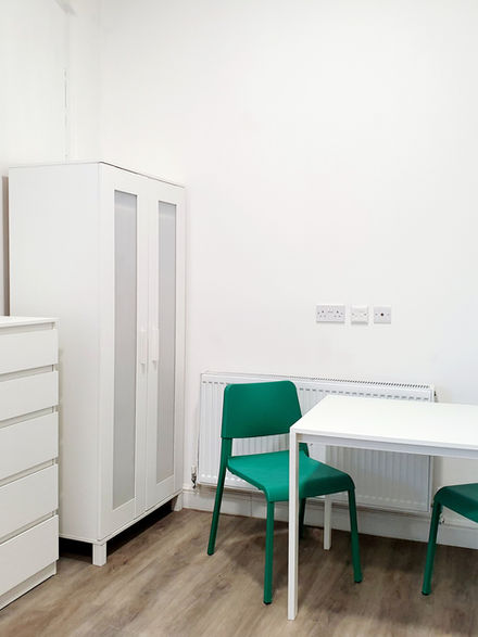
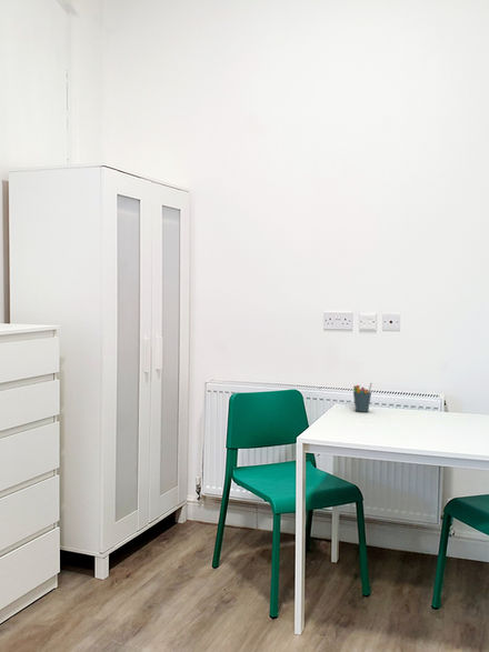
+ pen holder [352,382,373,413]
